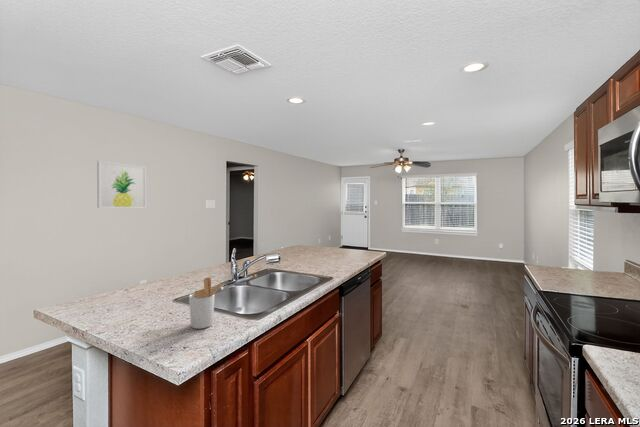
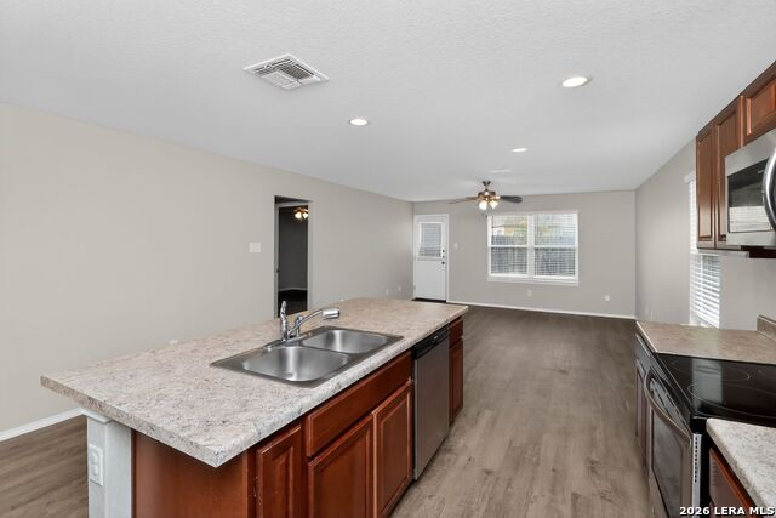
- utensil holder [188,276,229,330]
- wall art [96,160,147,209]
